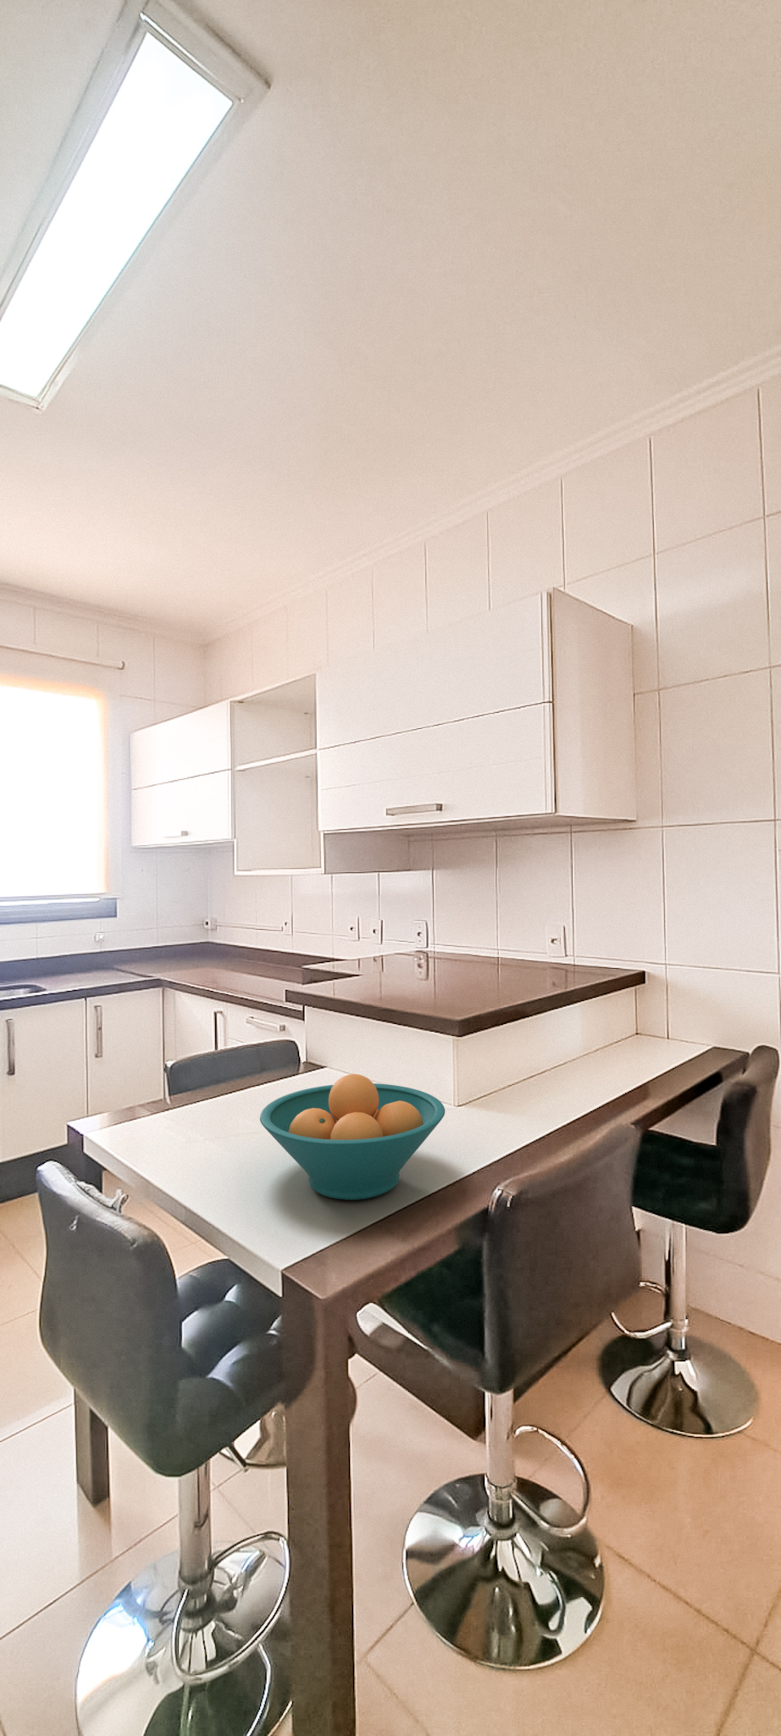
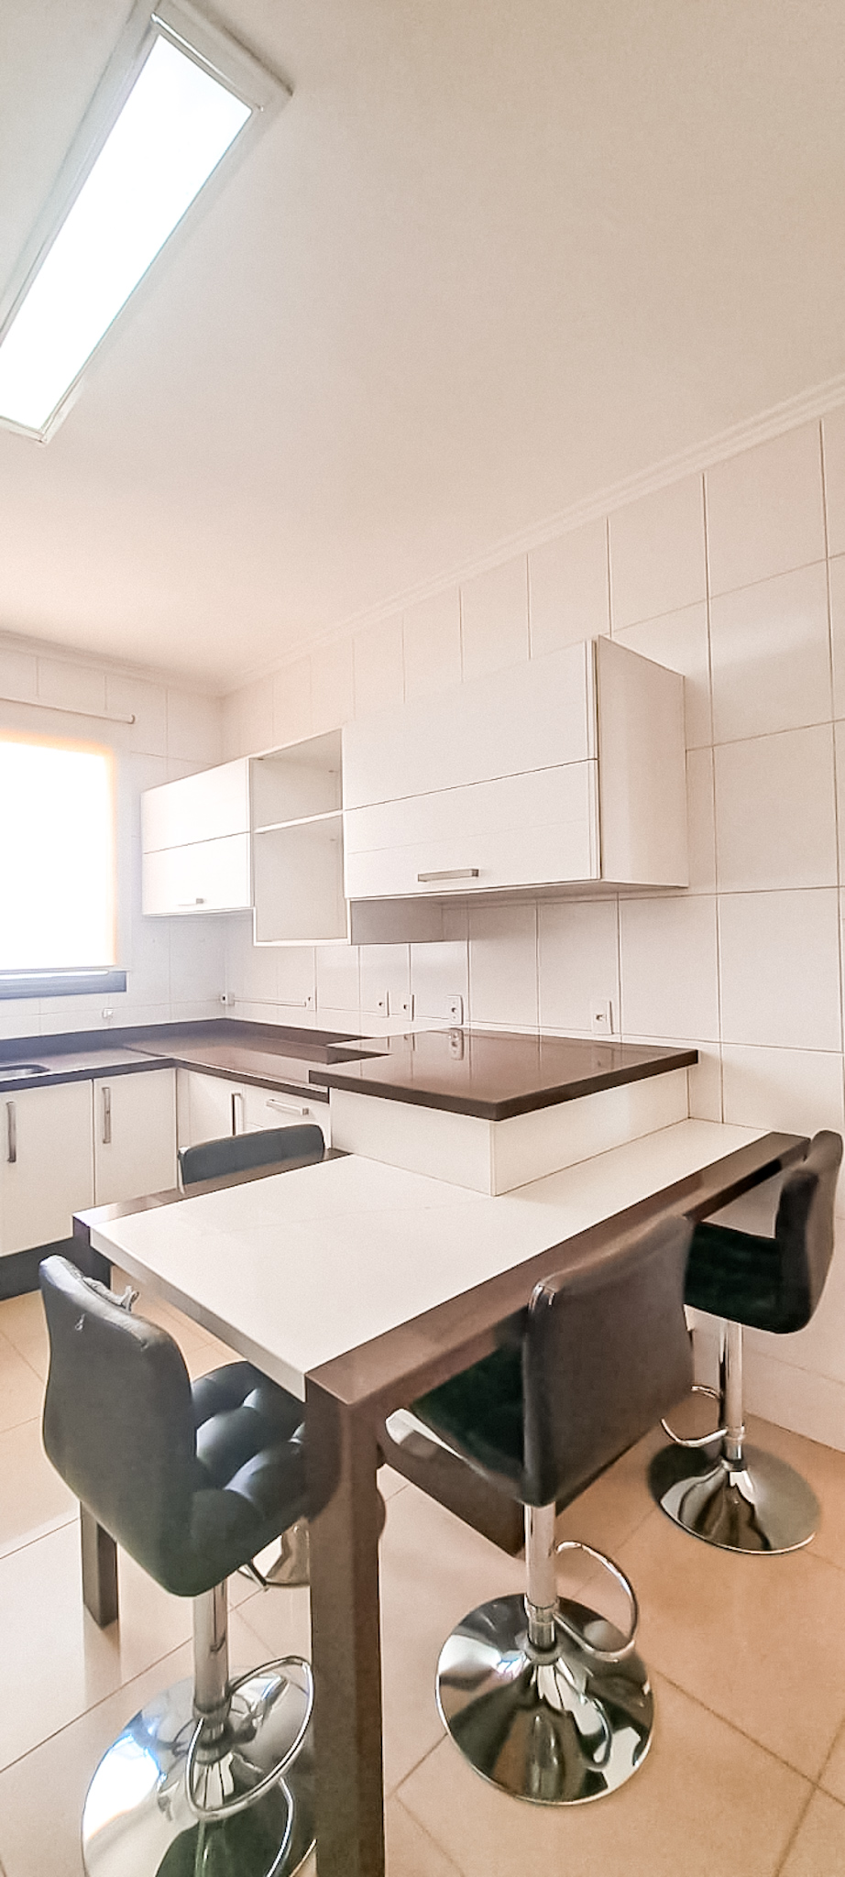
- fruit bowl [259,1073,446,1201]
